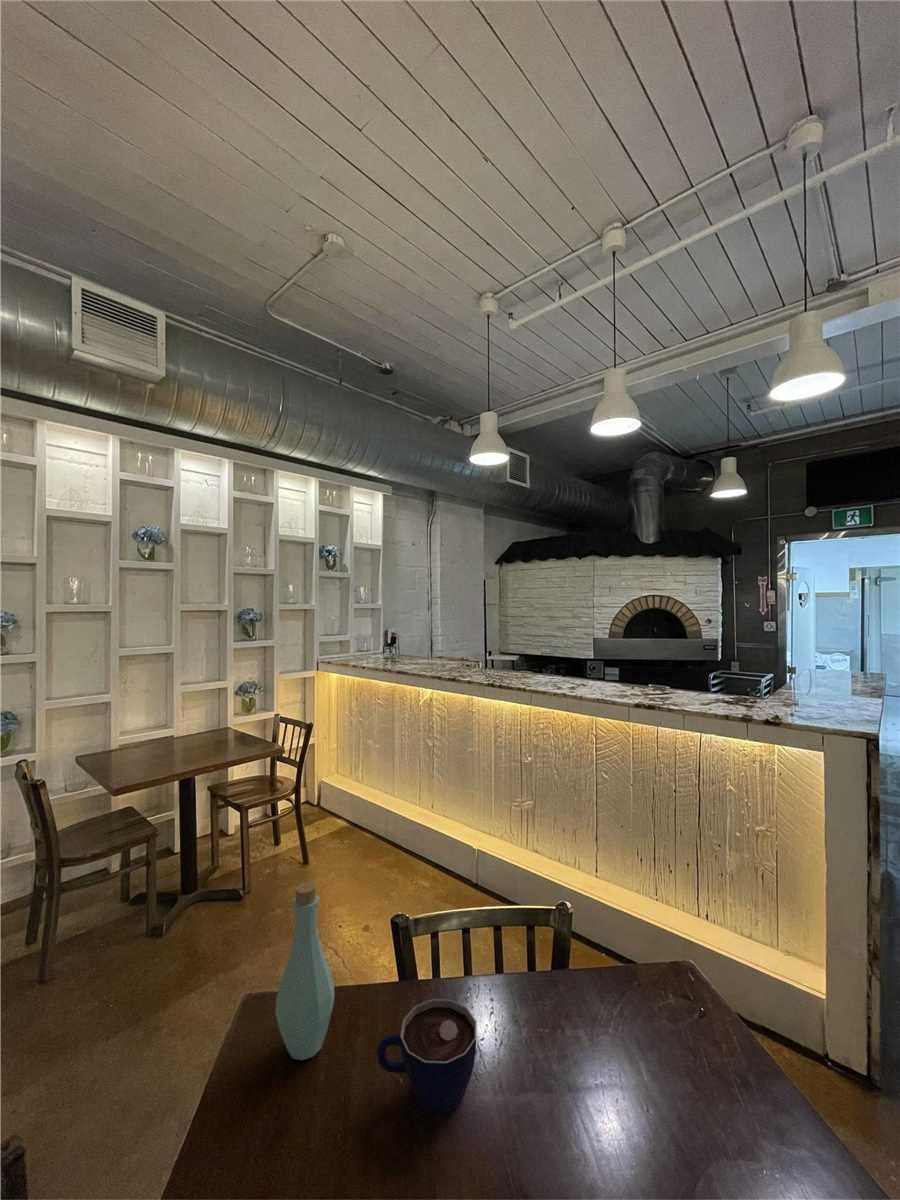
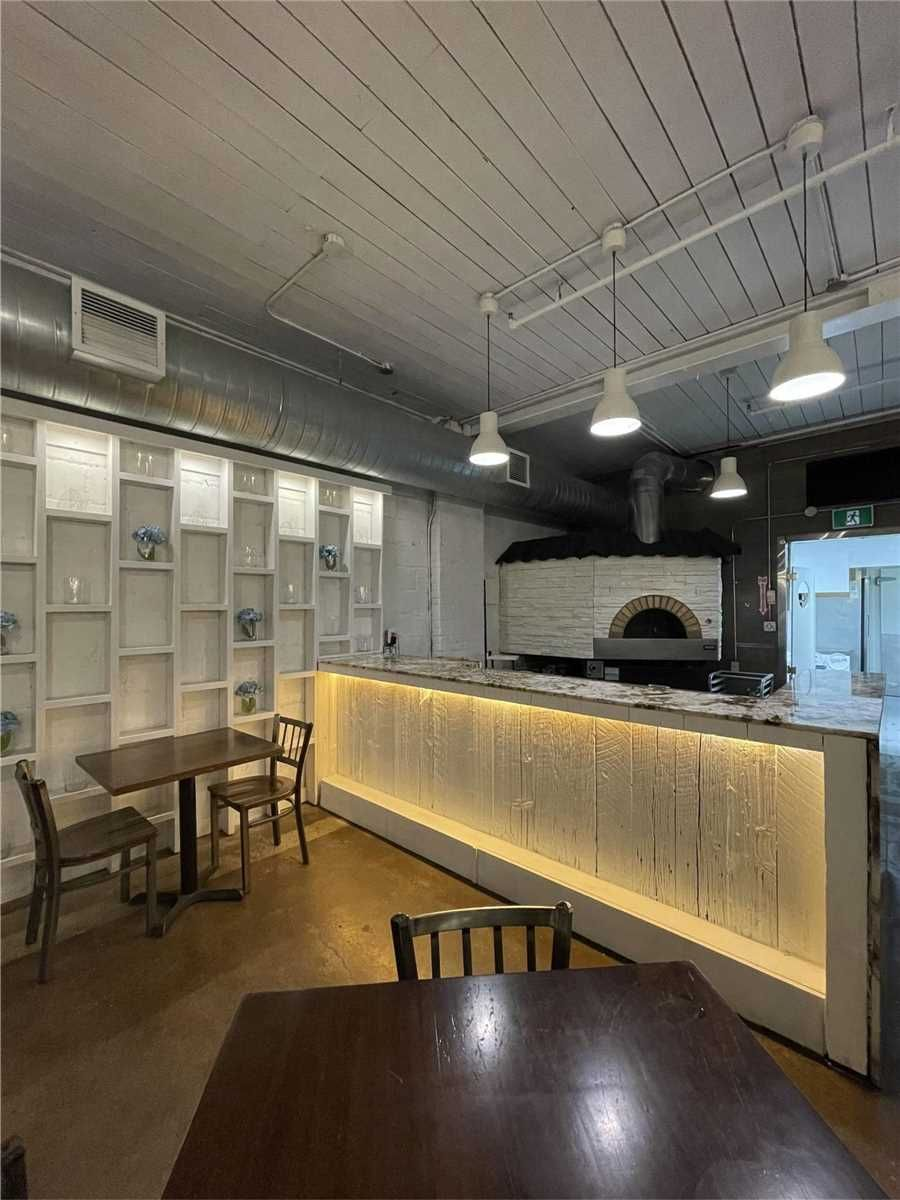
- bottle [274,881,336,1061]
- cup [376,998,477,1115]
